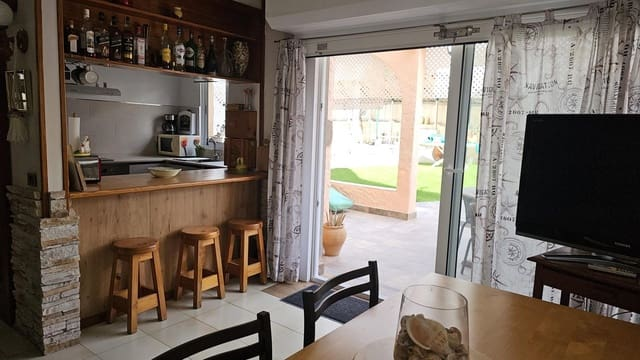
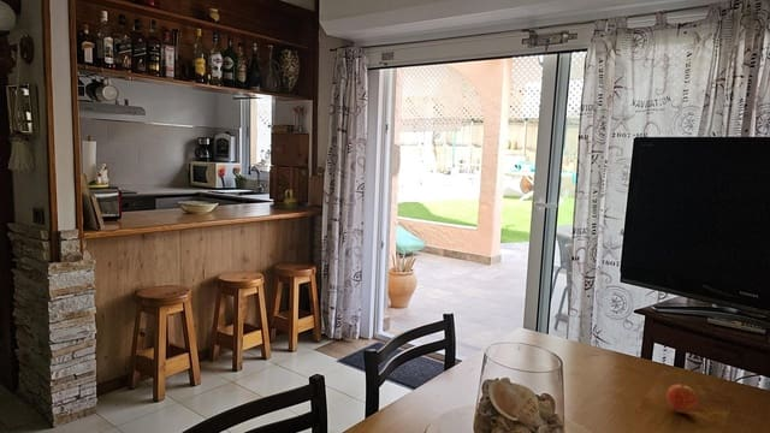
+ fruit [665,380,699,415]
